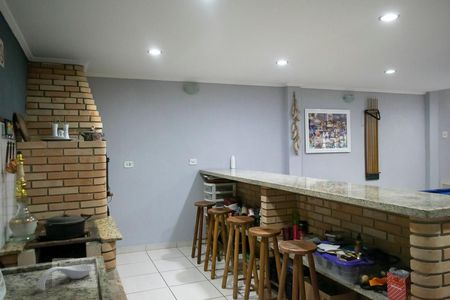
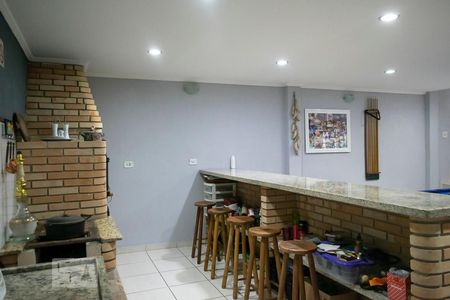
- spoon rest [36,264,93,291]
